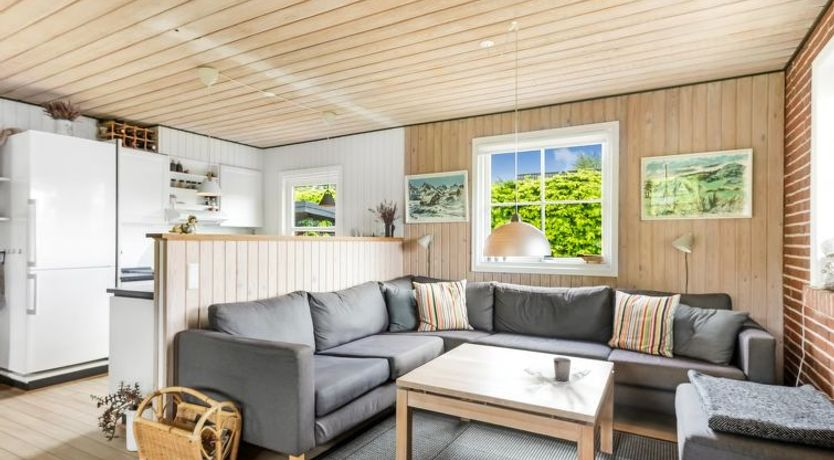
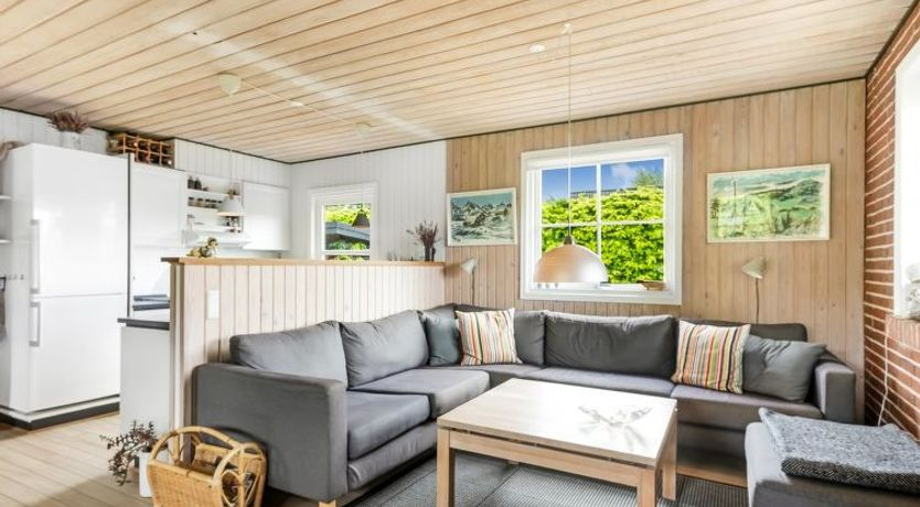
- cup [553,356,572,382]
